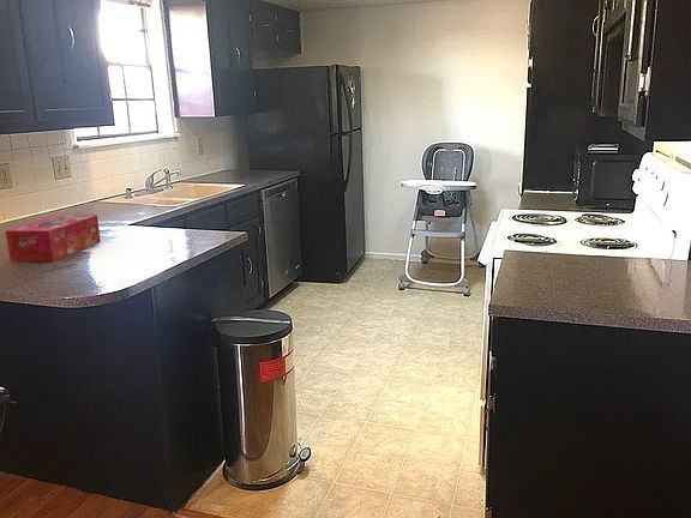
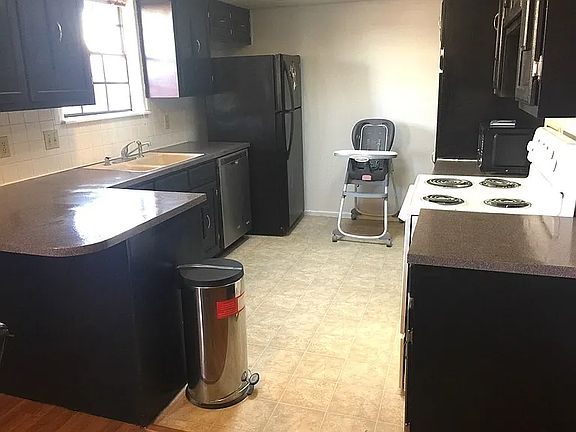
- tissue box [4,213,102,263]
